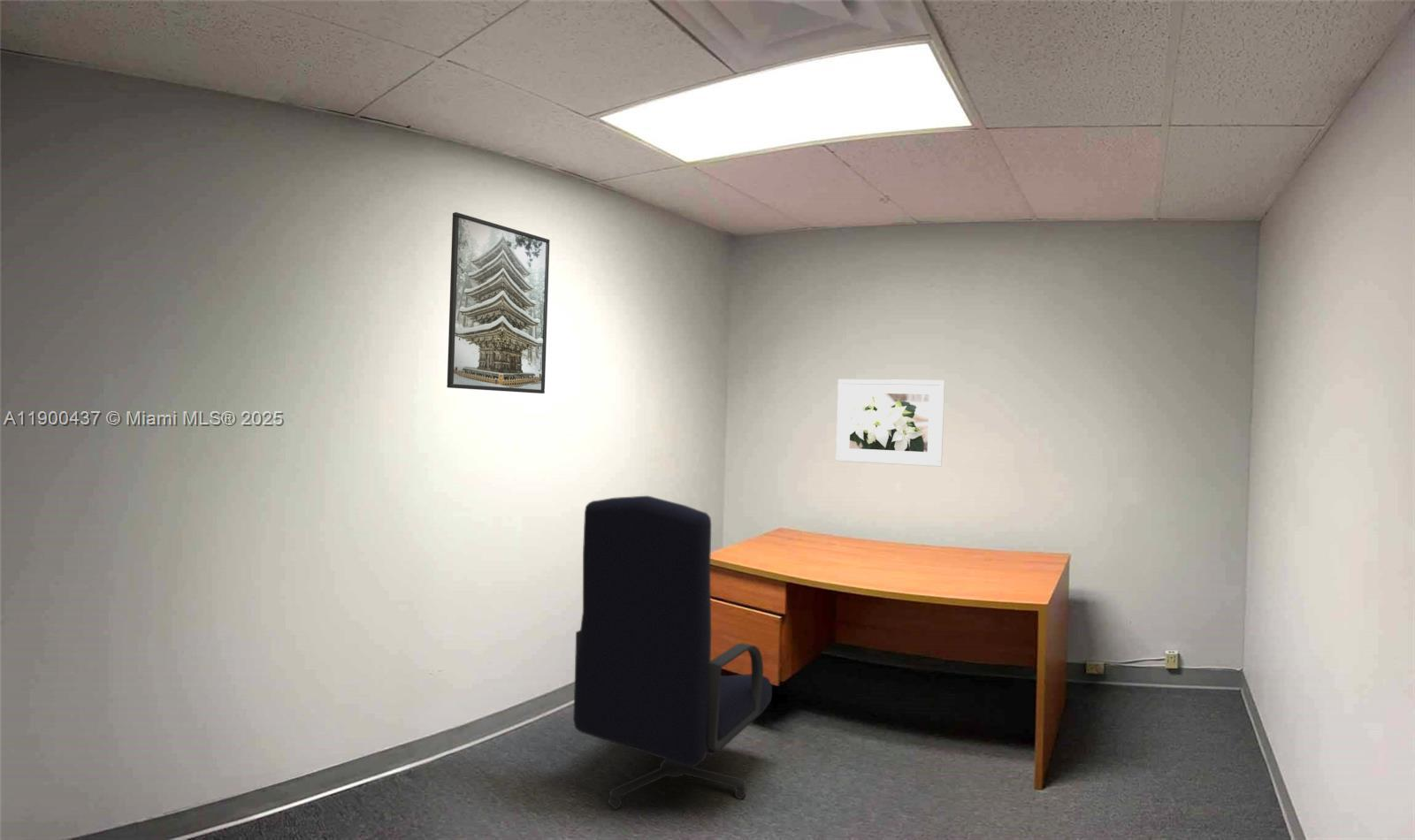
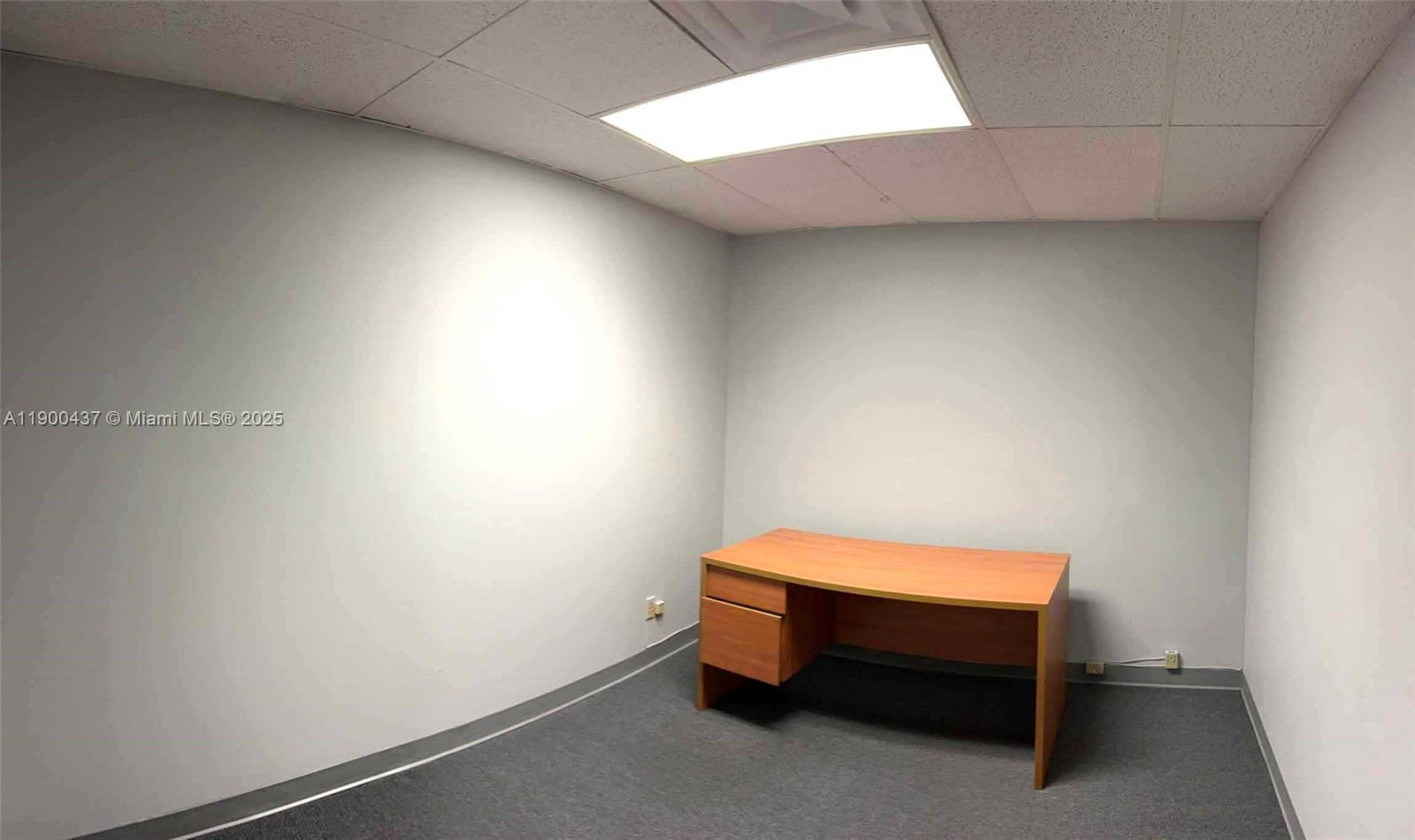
- office chair [572,495,773,810]
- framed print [446,211,550,394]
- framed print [835,378,945,468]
